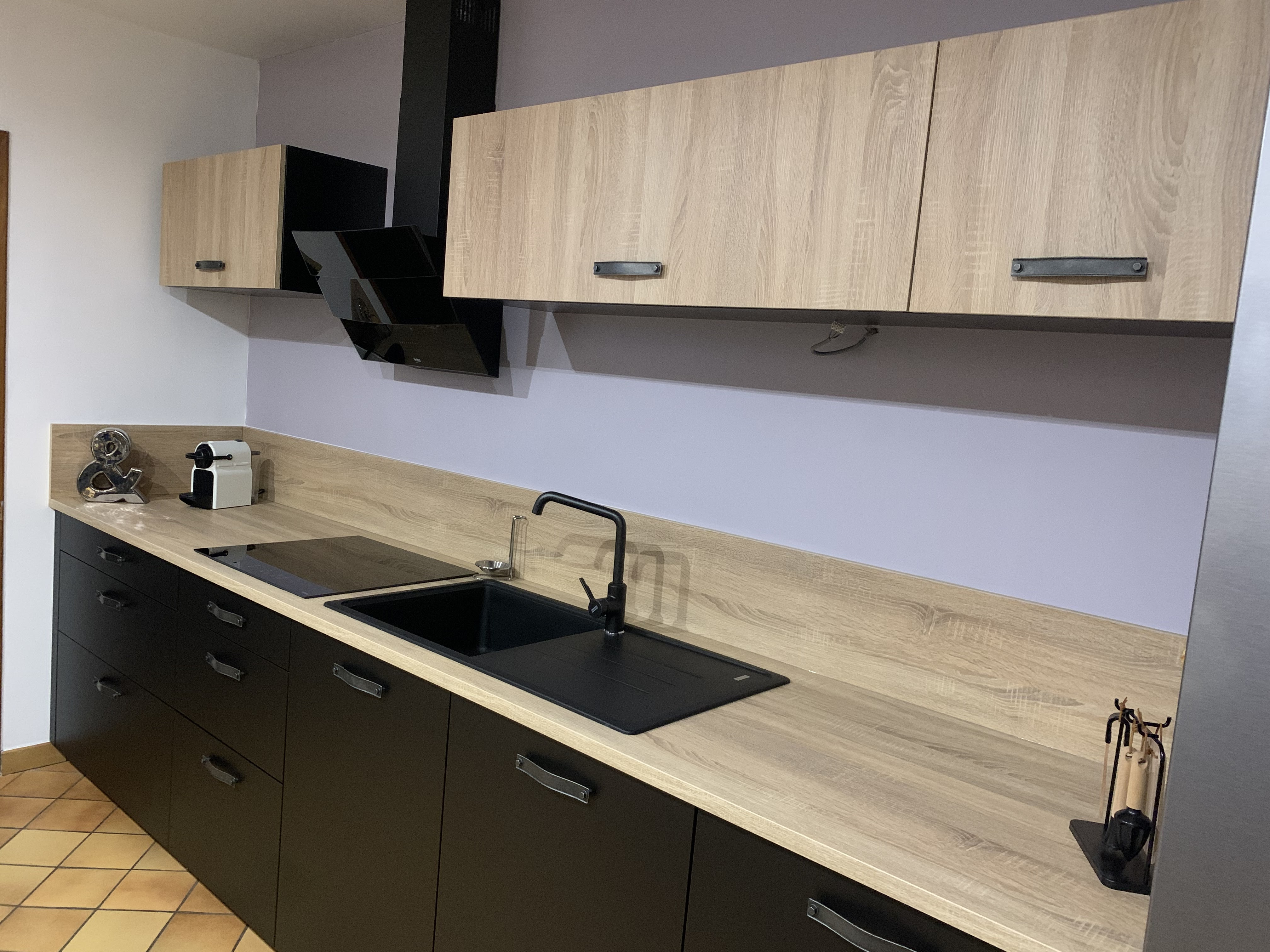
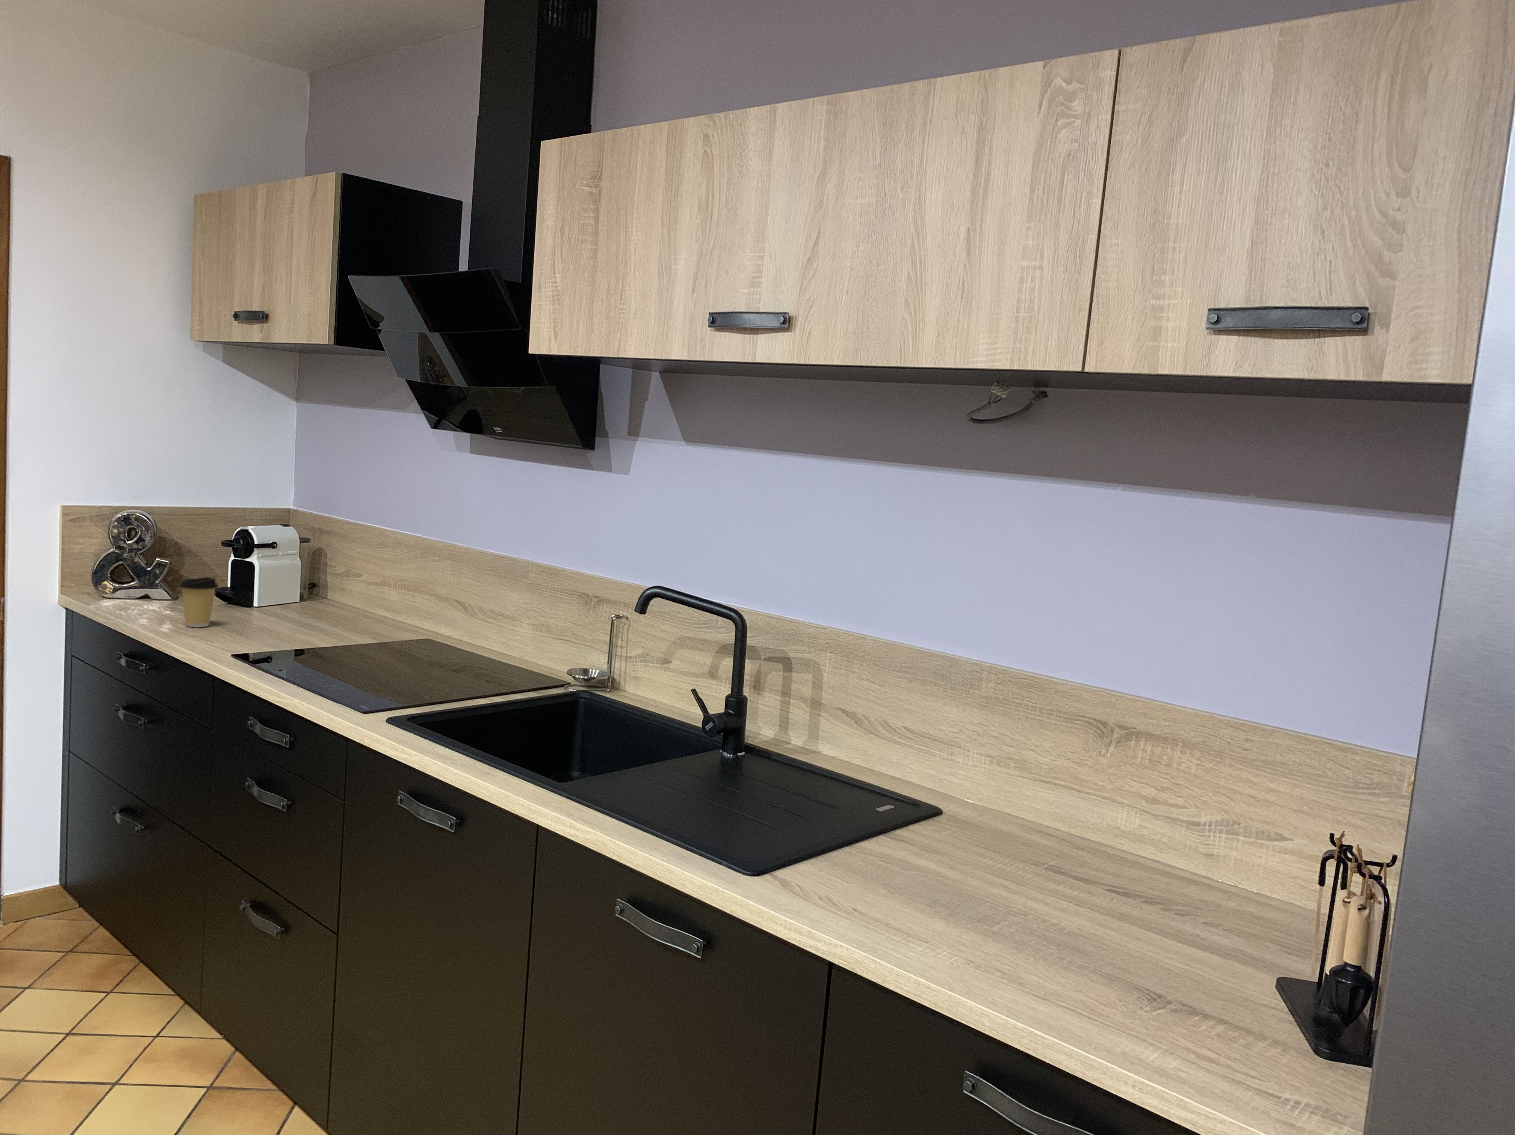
+ coffee cup [178,577,219,627]
